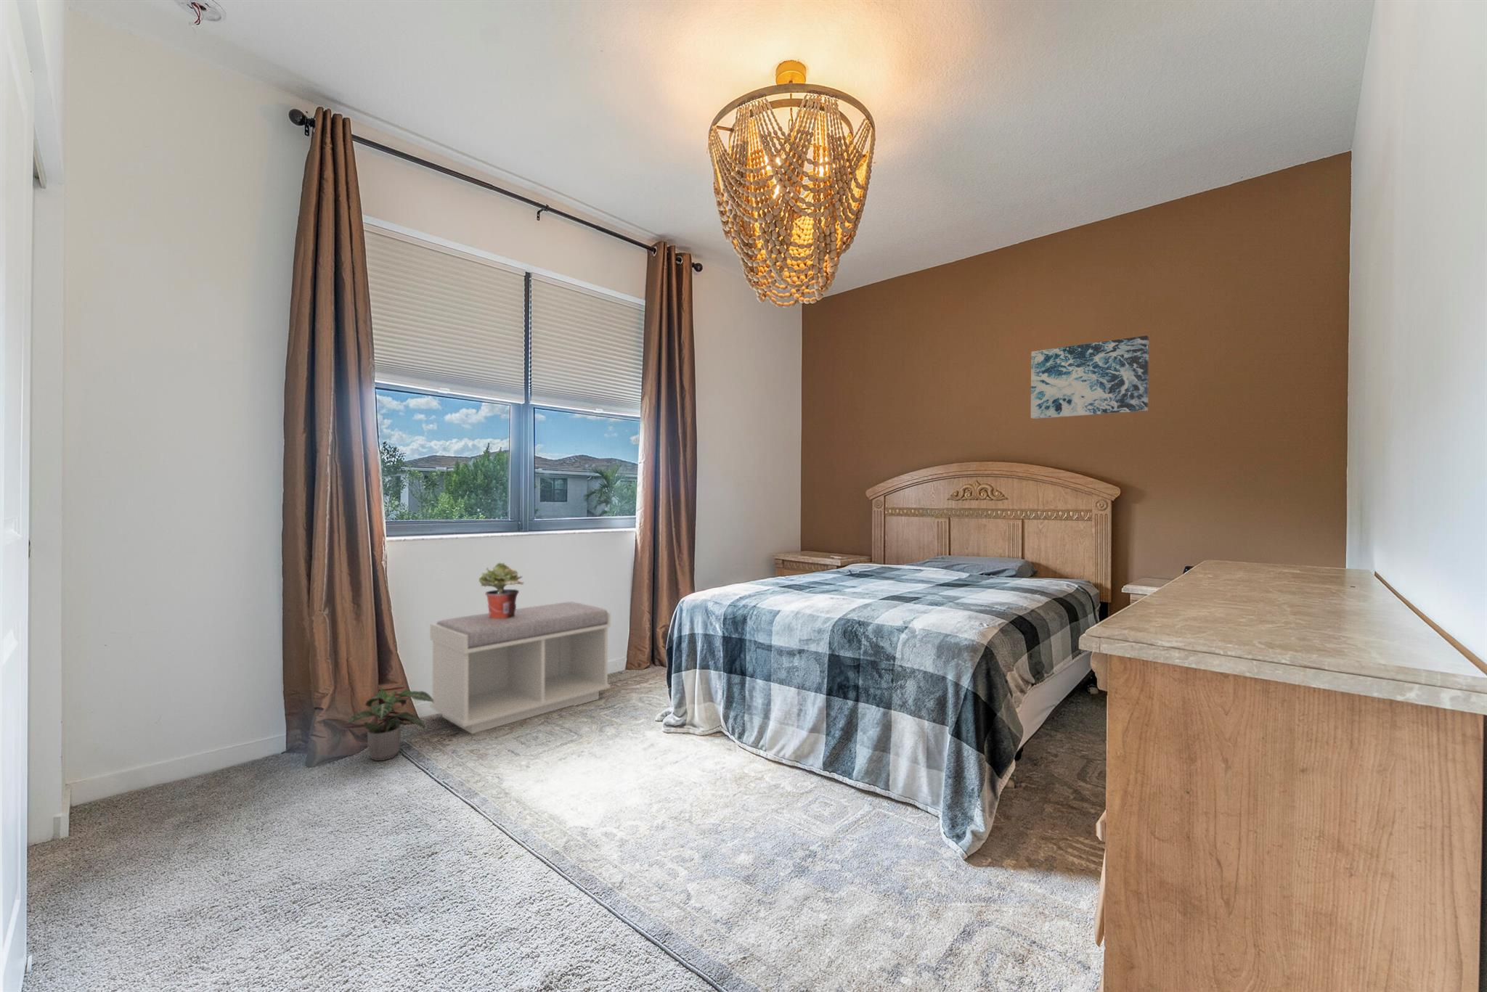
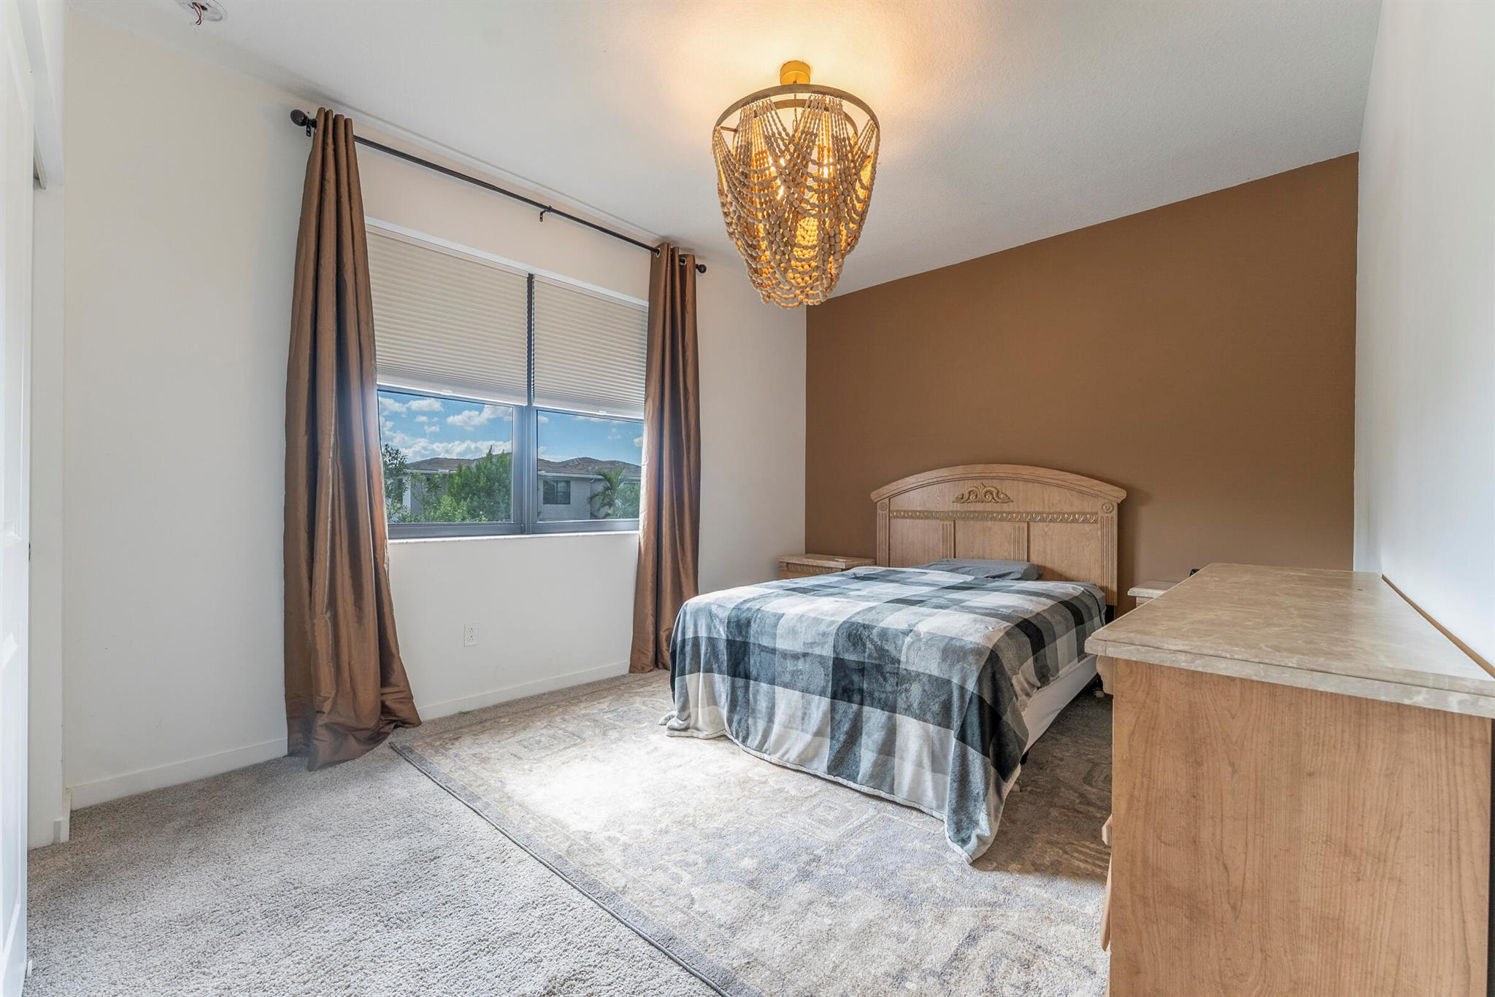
- potted plant [477,561,524,619]
- bench [430,601,611,734]
- potted plant [344,688,434,762]
- wall art [1031,334,1149,420]
